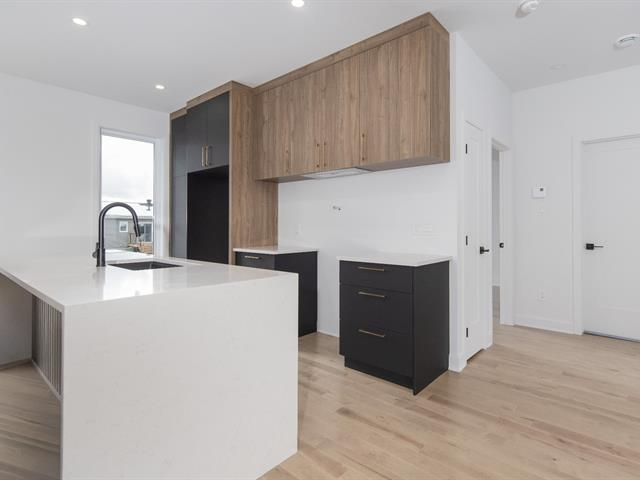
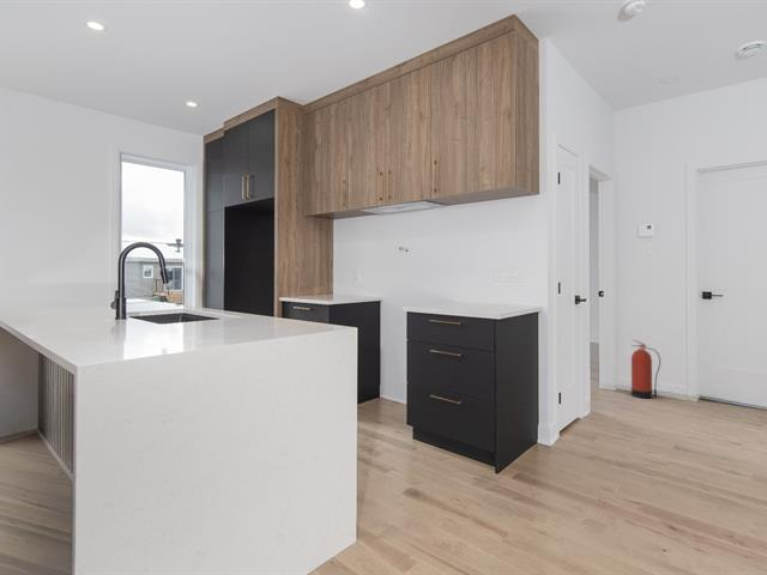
+ fire extinguisher [630,338,662,399]
